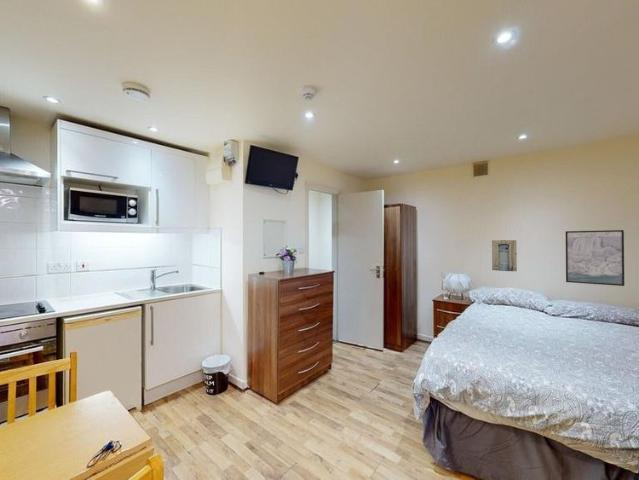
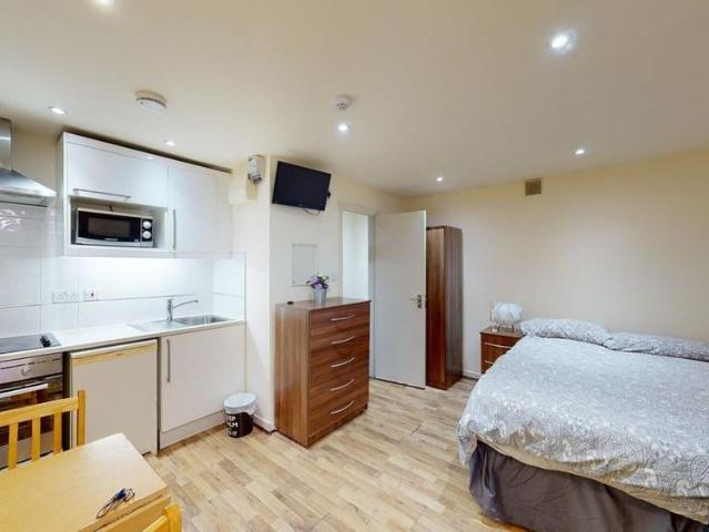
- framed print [565,229,625,287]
- wall art [491,239,518,272]
